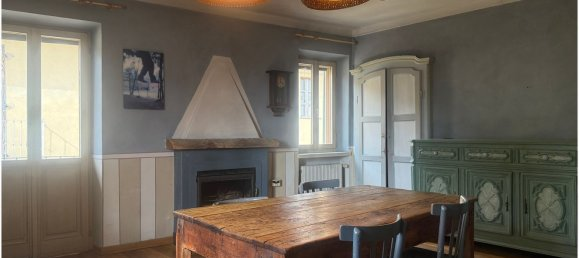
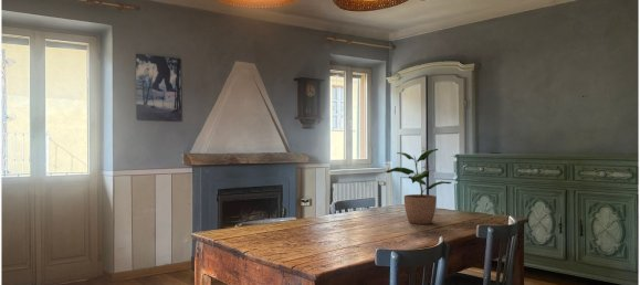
+ potted plant [385,148,452,225]
